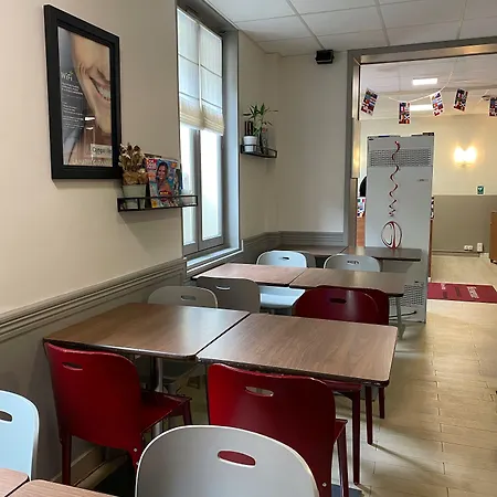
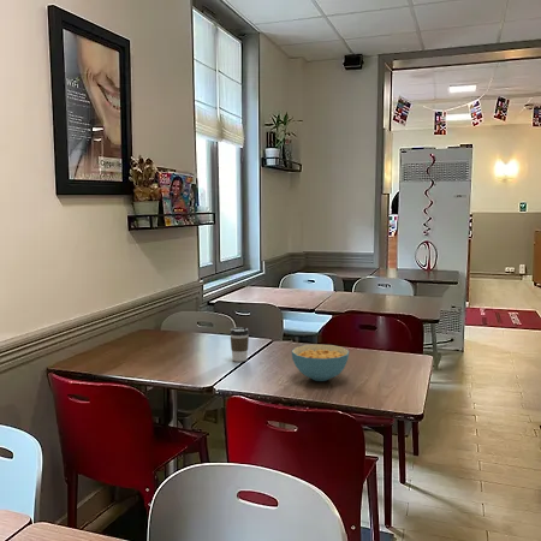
+ cereal bowl [291,343,350,382]
+ coffee cup [228,326,250,363]
